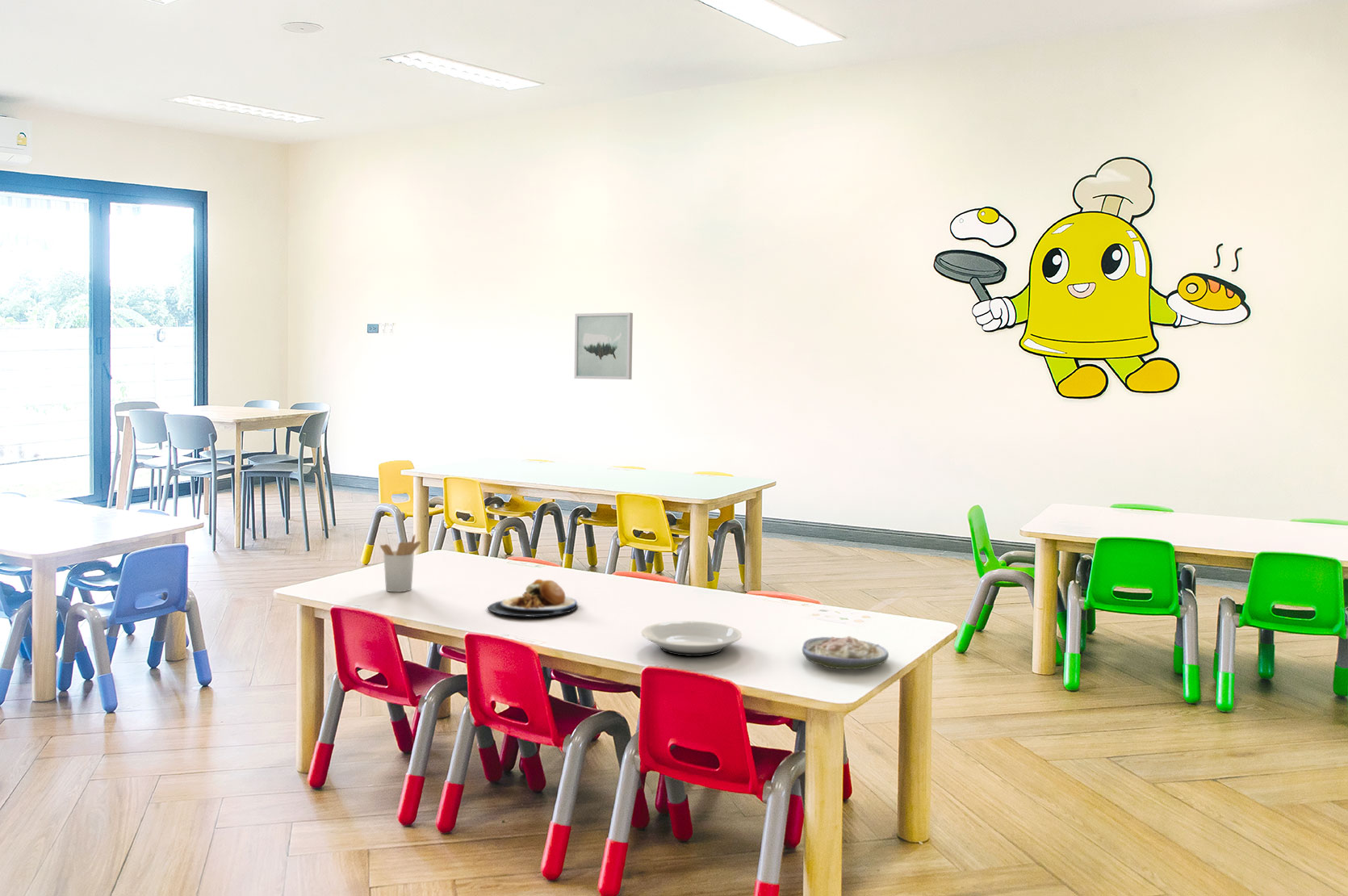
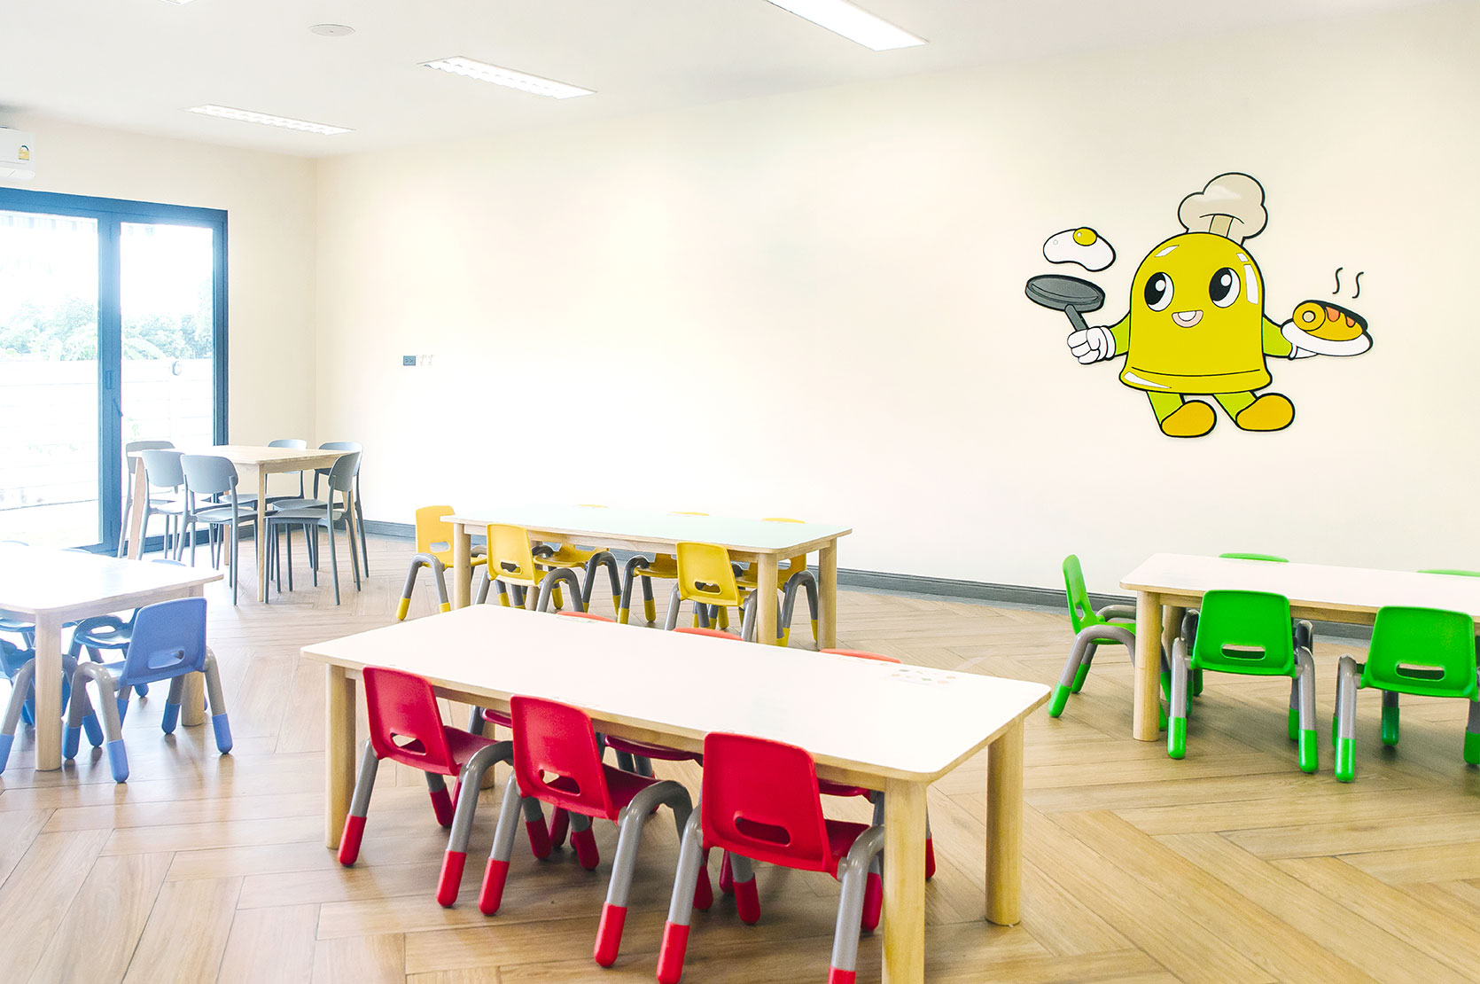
- plate [488,579,579,618]
- wall art [574,312,634,380]
- plate [641,620,743,657]
- soup [802,635,890,670]
- utensil holder [379,534,422,592]
